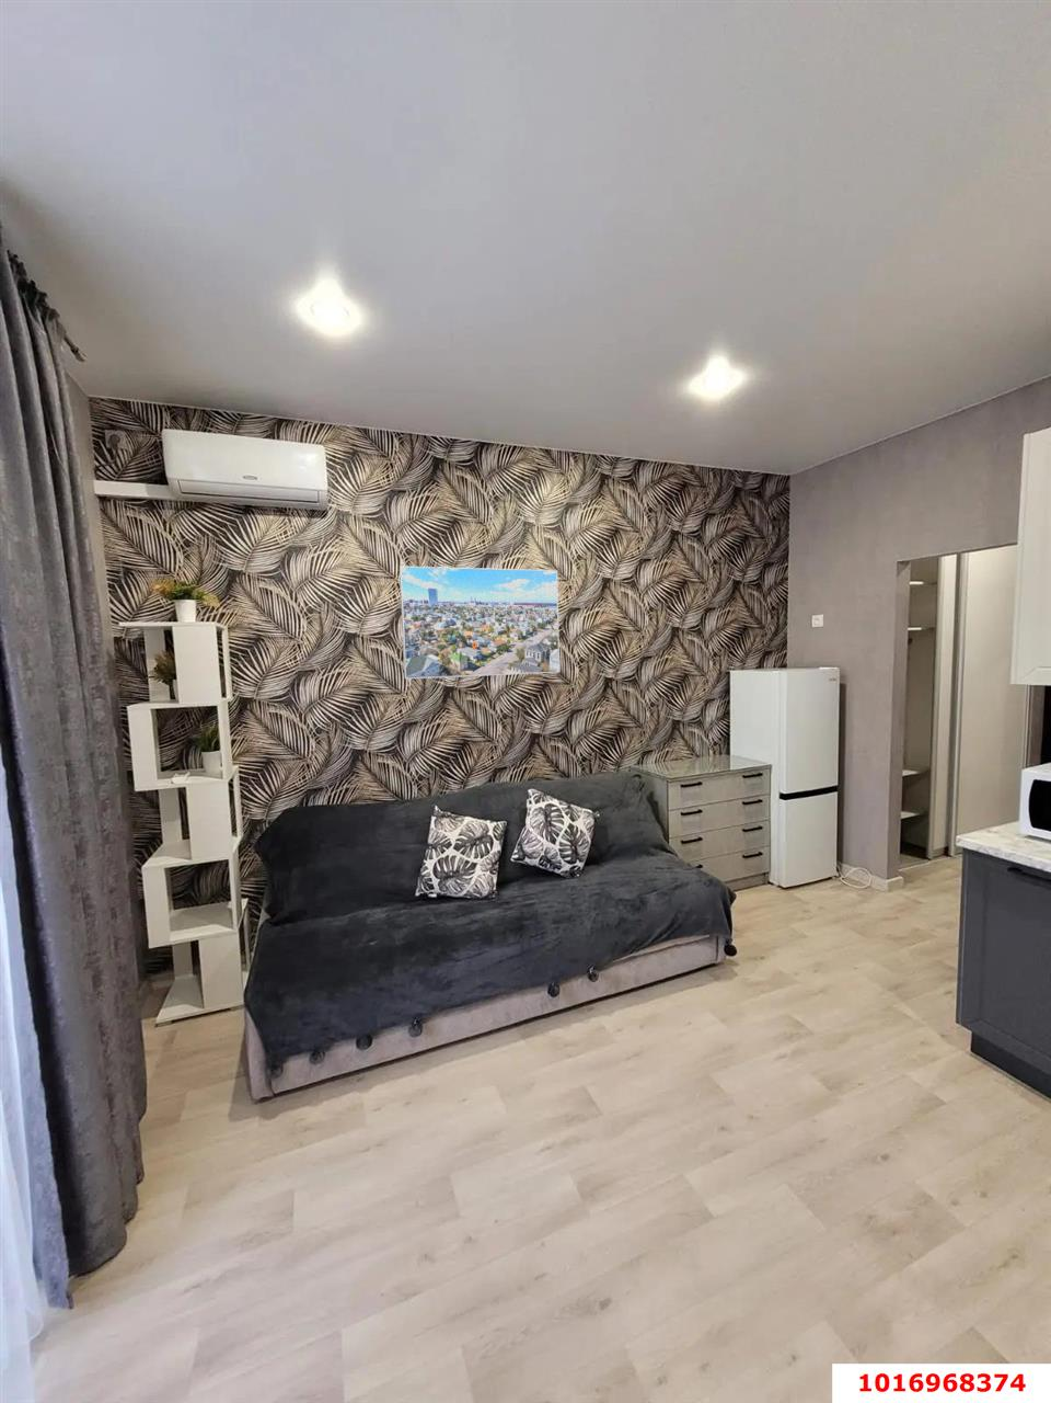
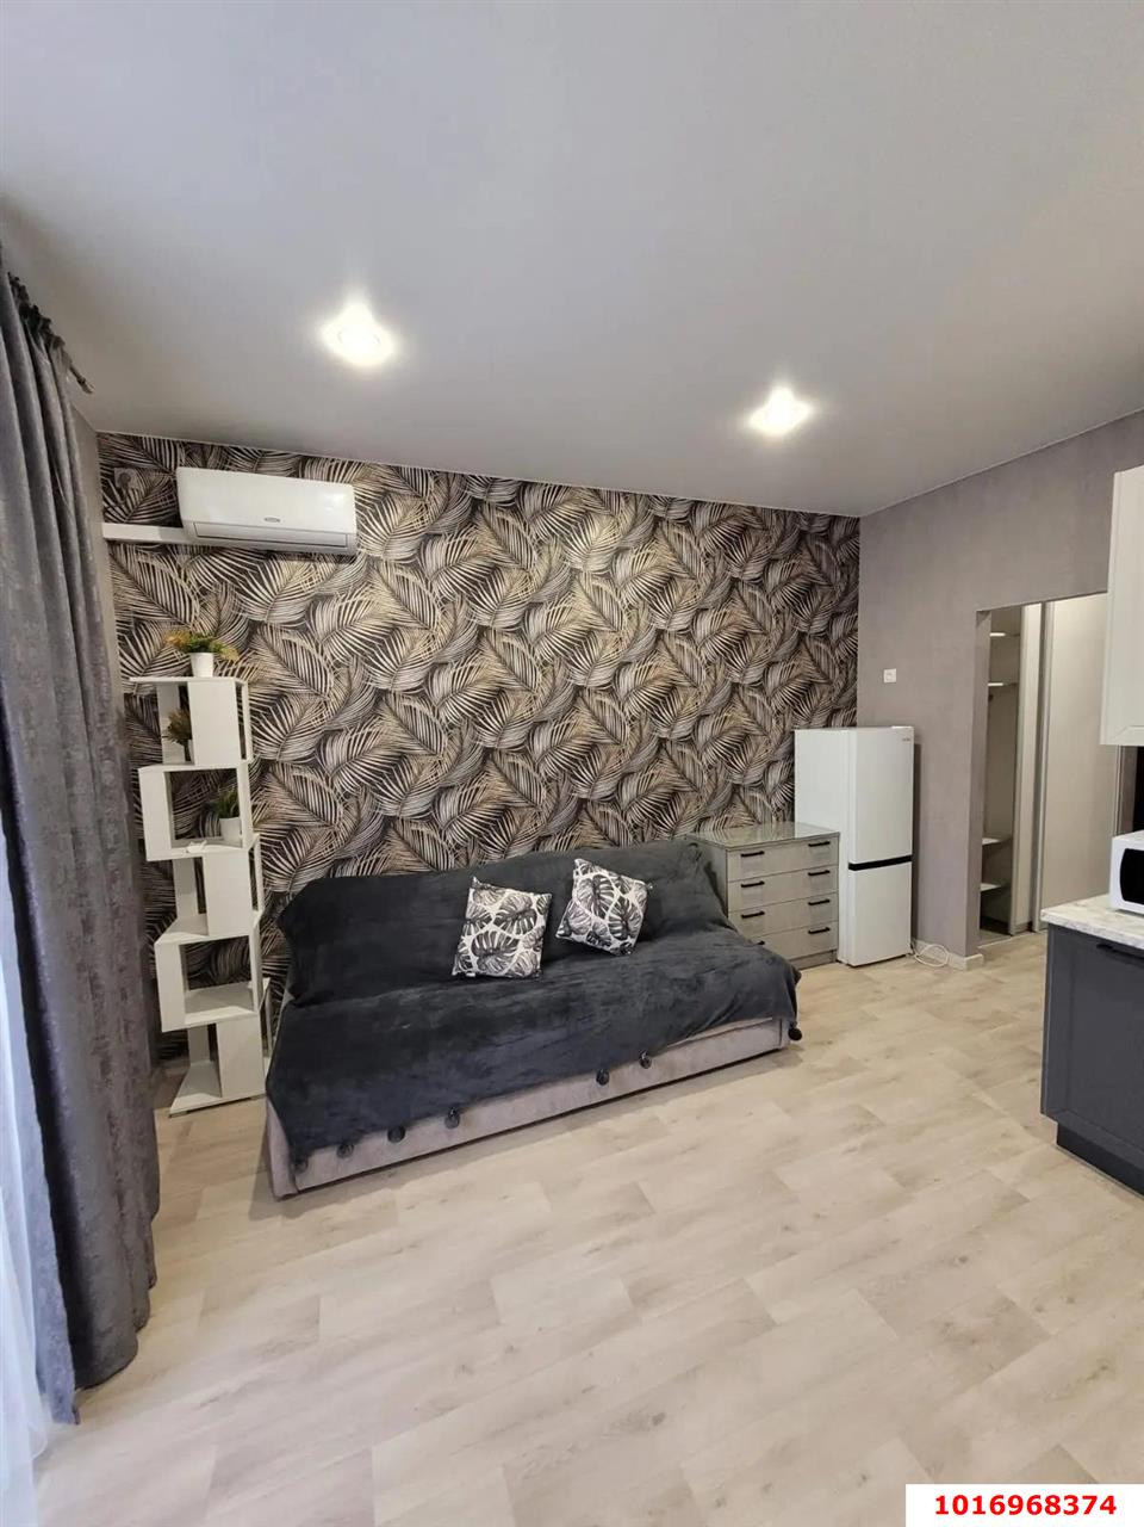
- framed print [399,566,561,679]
